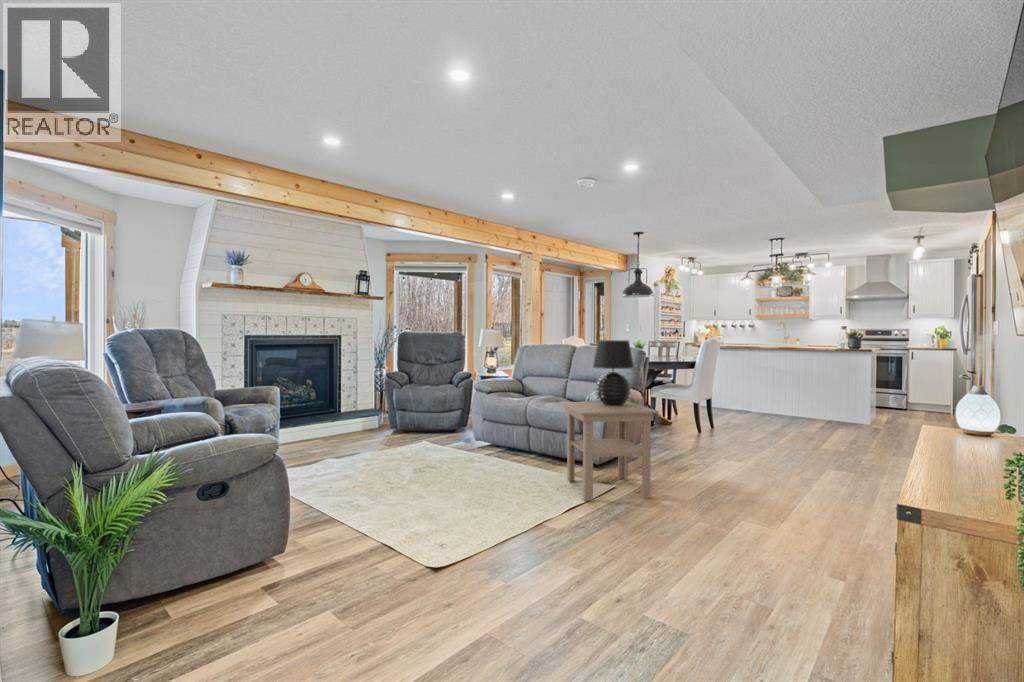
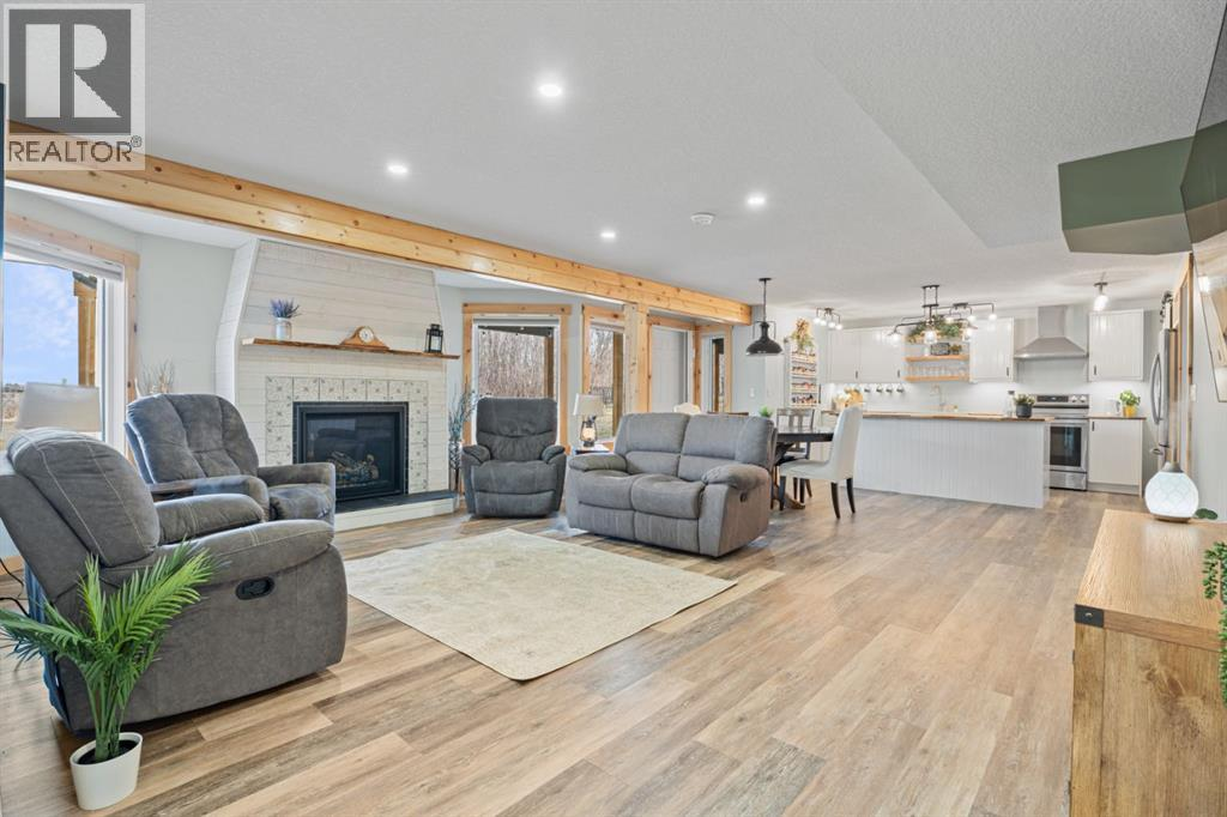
- side table [560,400,660,502]
- table lamp [592,339,635,406]
